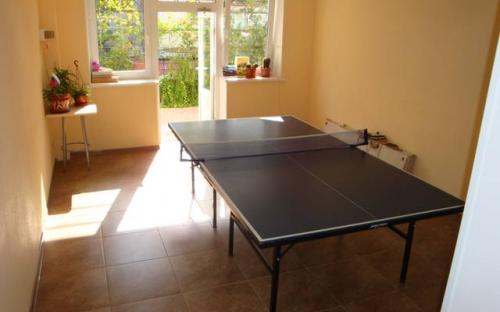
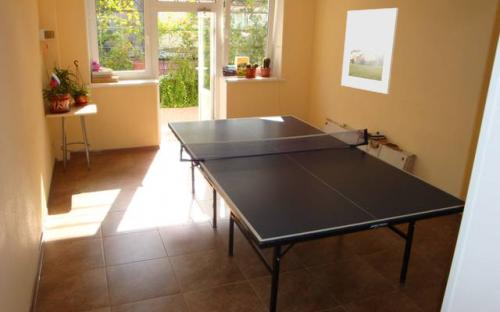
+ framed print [340,7,400,95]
